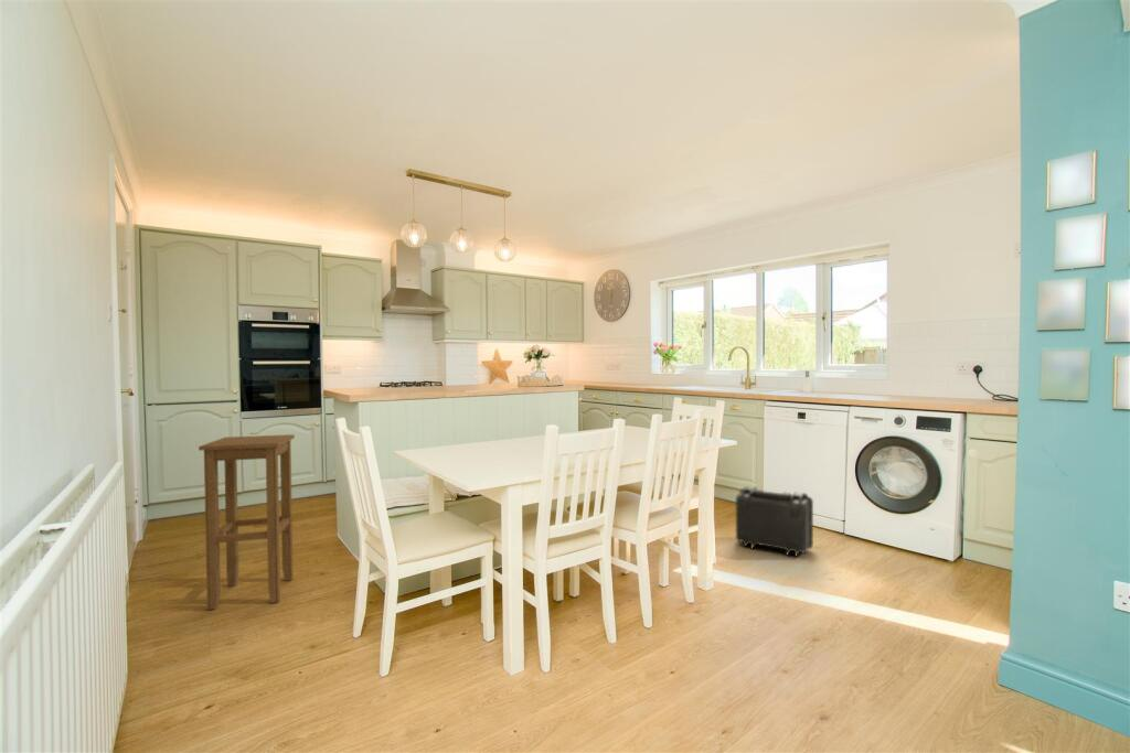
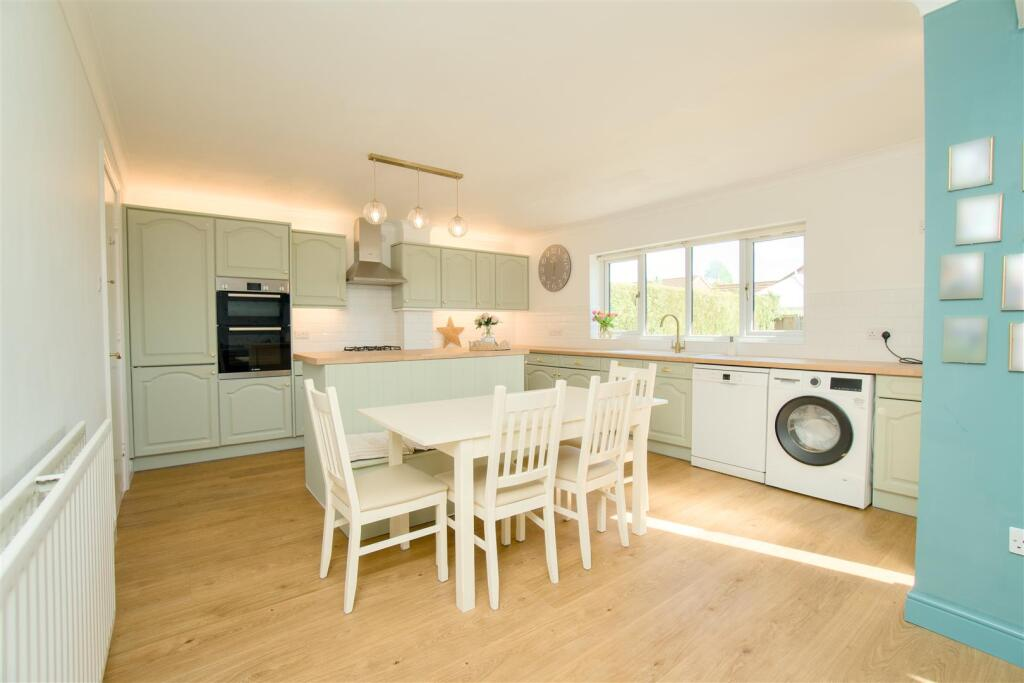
- backpack [735,485,814,558]
- stool [198,433,296,611]
